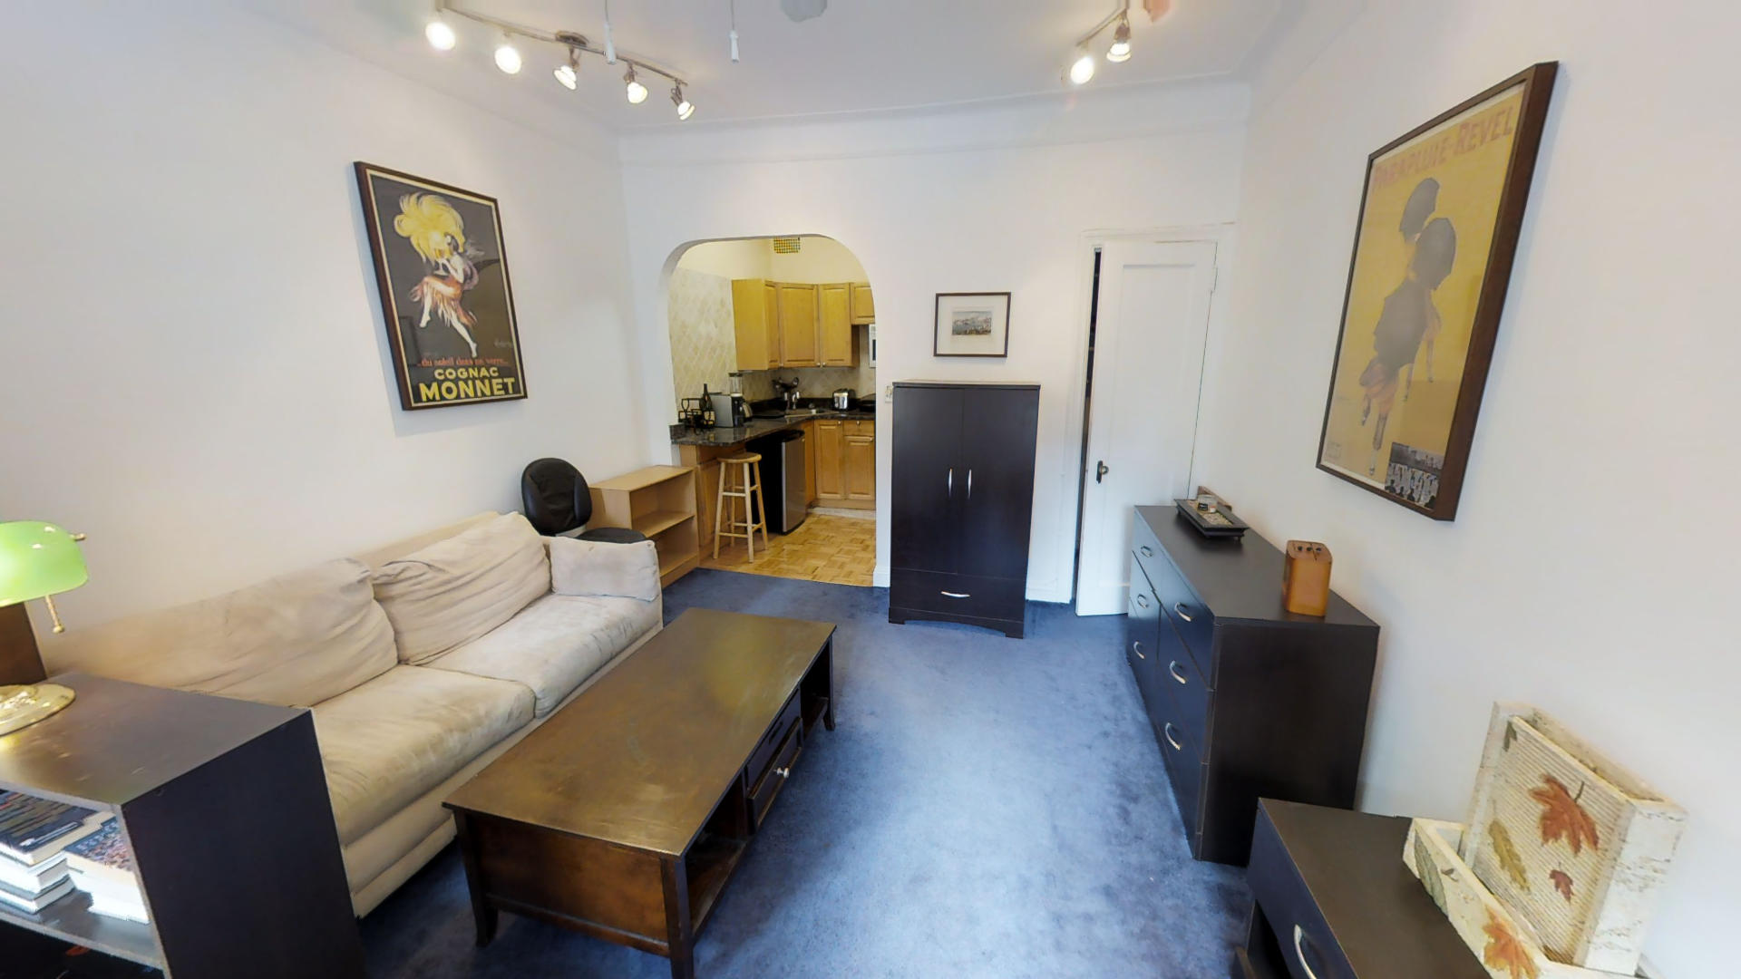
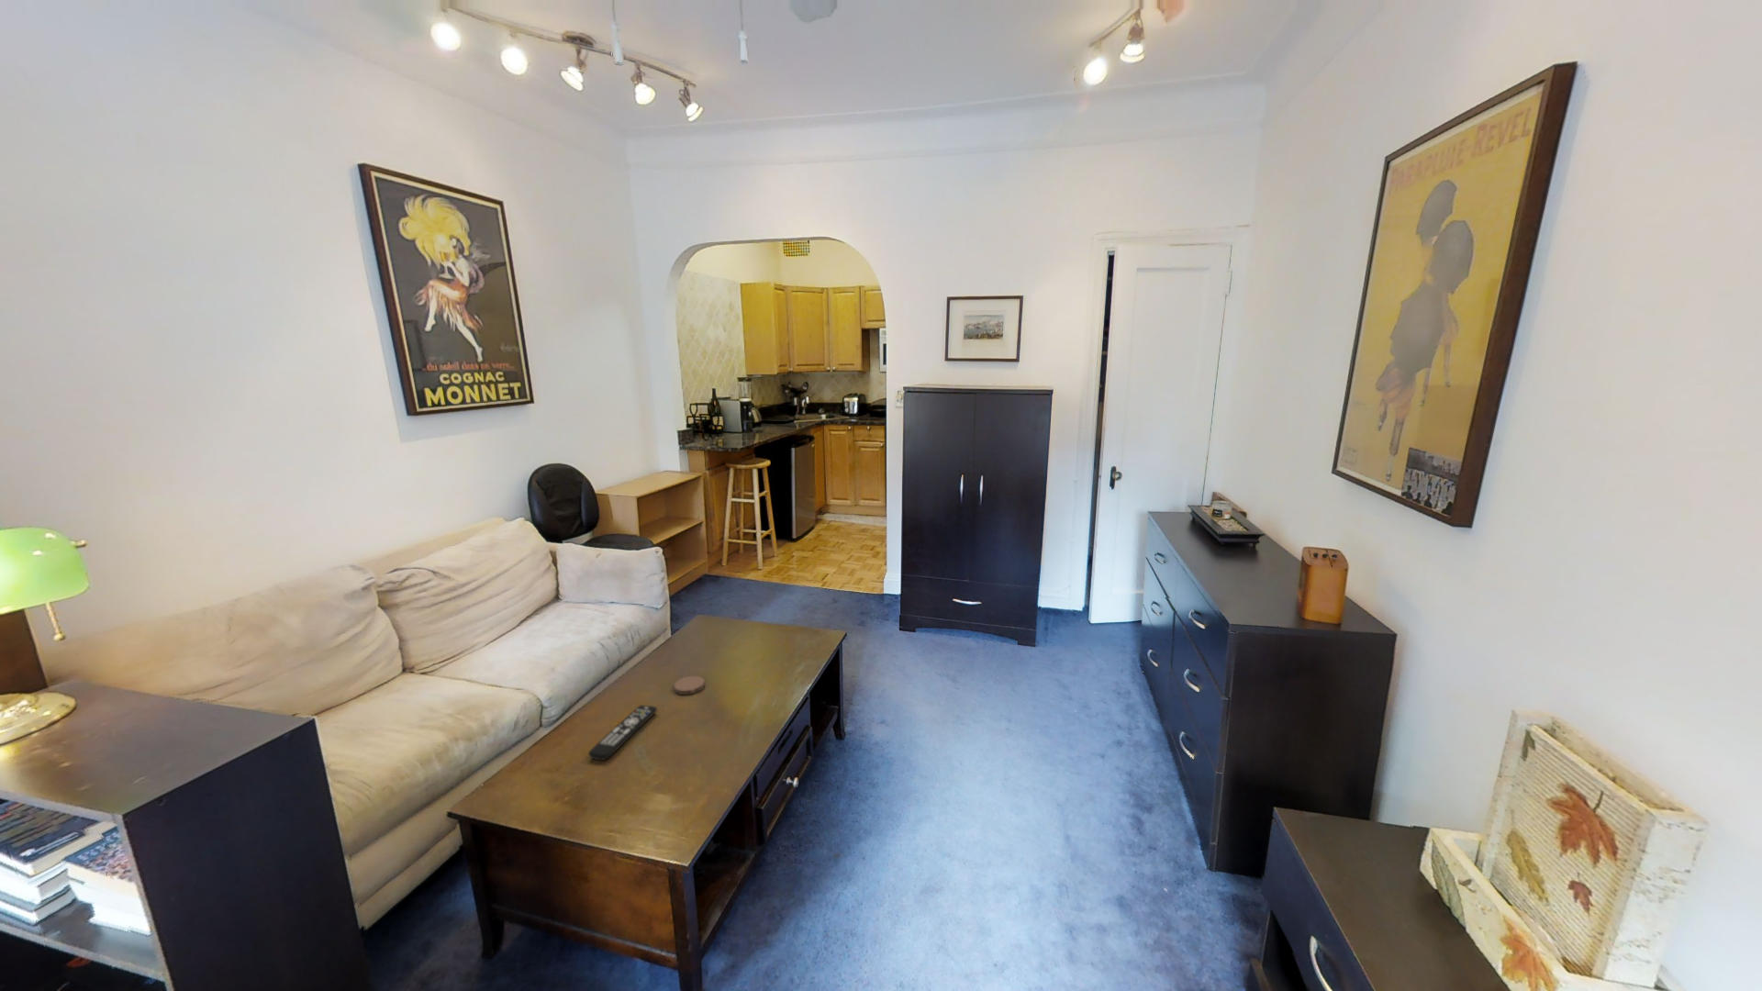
+ remote control [587,704,658,761]
+ coaster [674,675,706,696]
